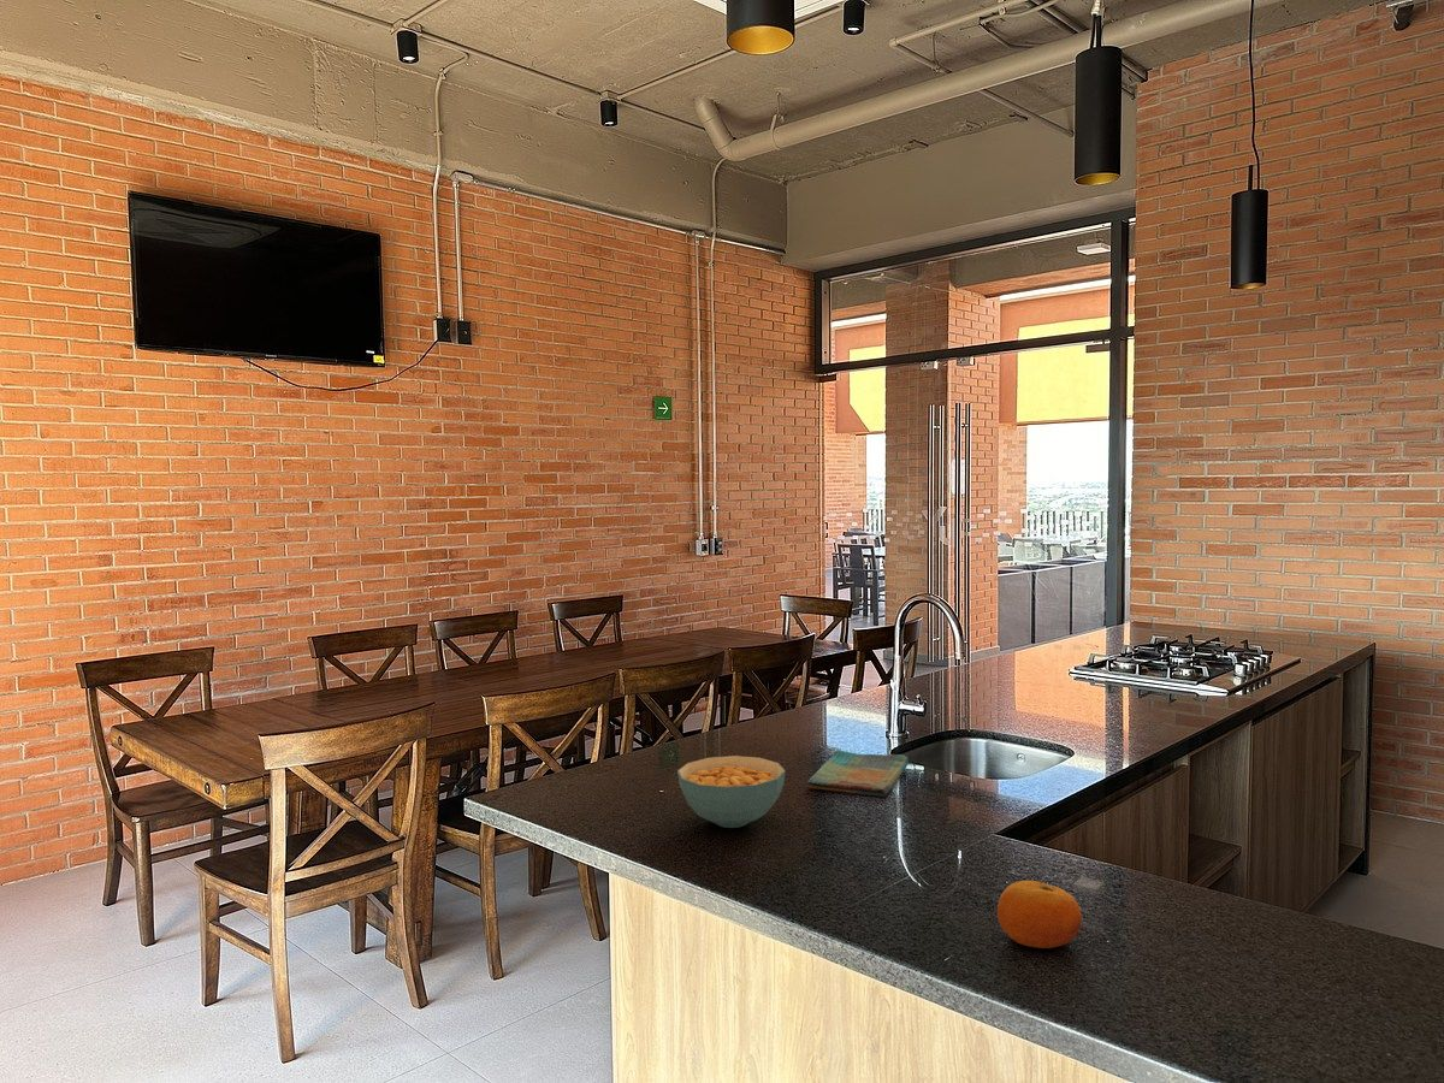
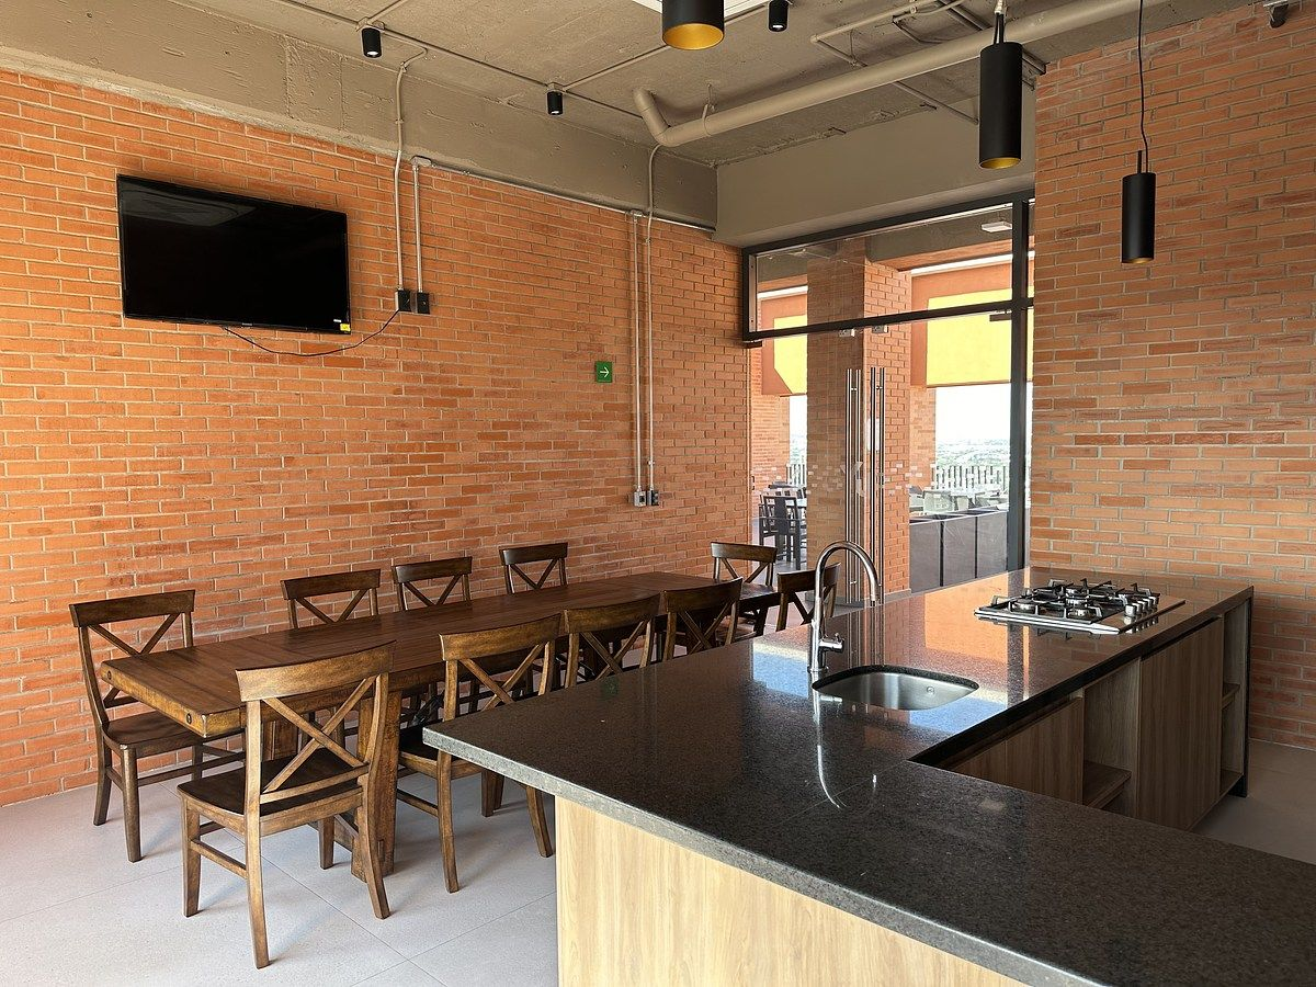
- dish towel [806,748,910,798]
- fruit [996,880,1083,949]
- cereal bowl [676,754,786,829]
